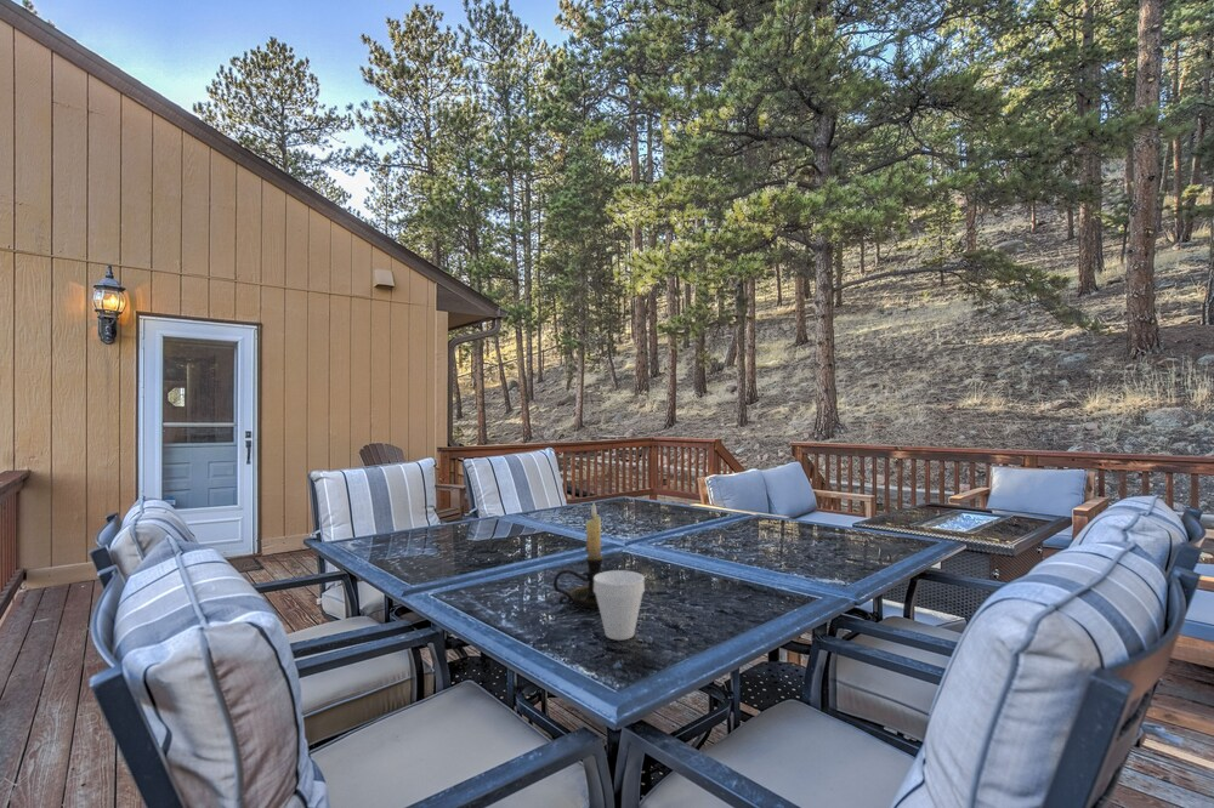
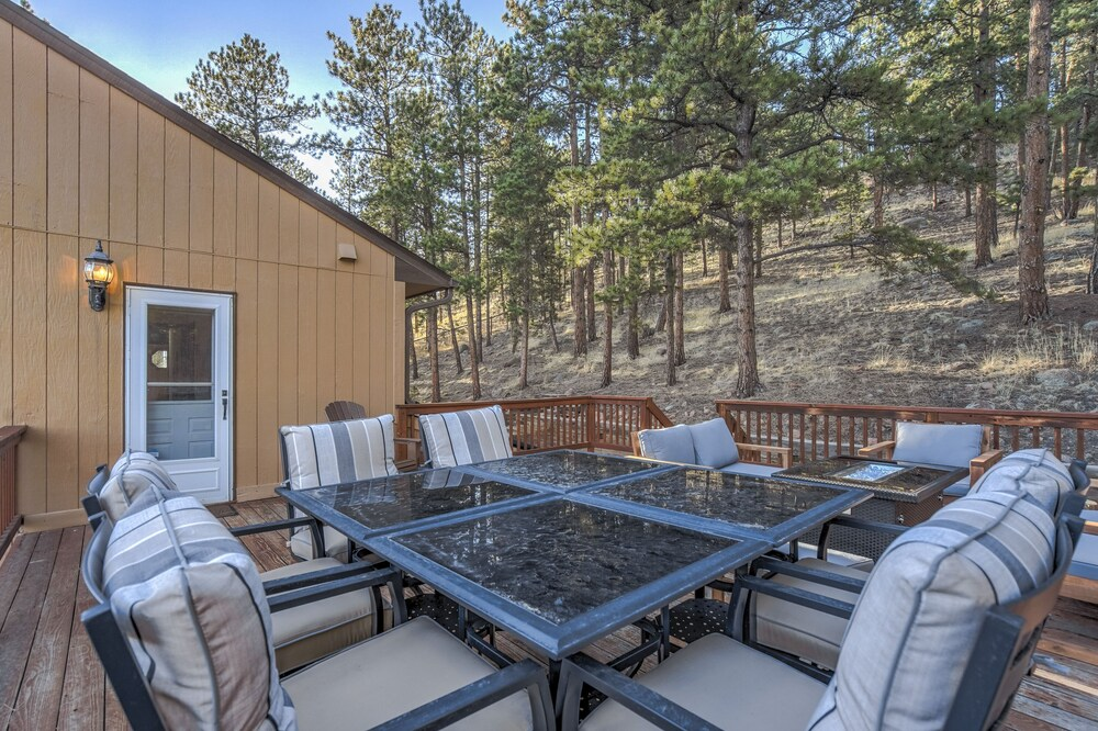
- candle holder [552,501,605,610]
- cup [594,569,646,641]
